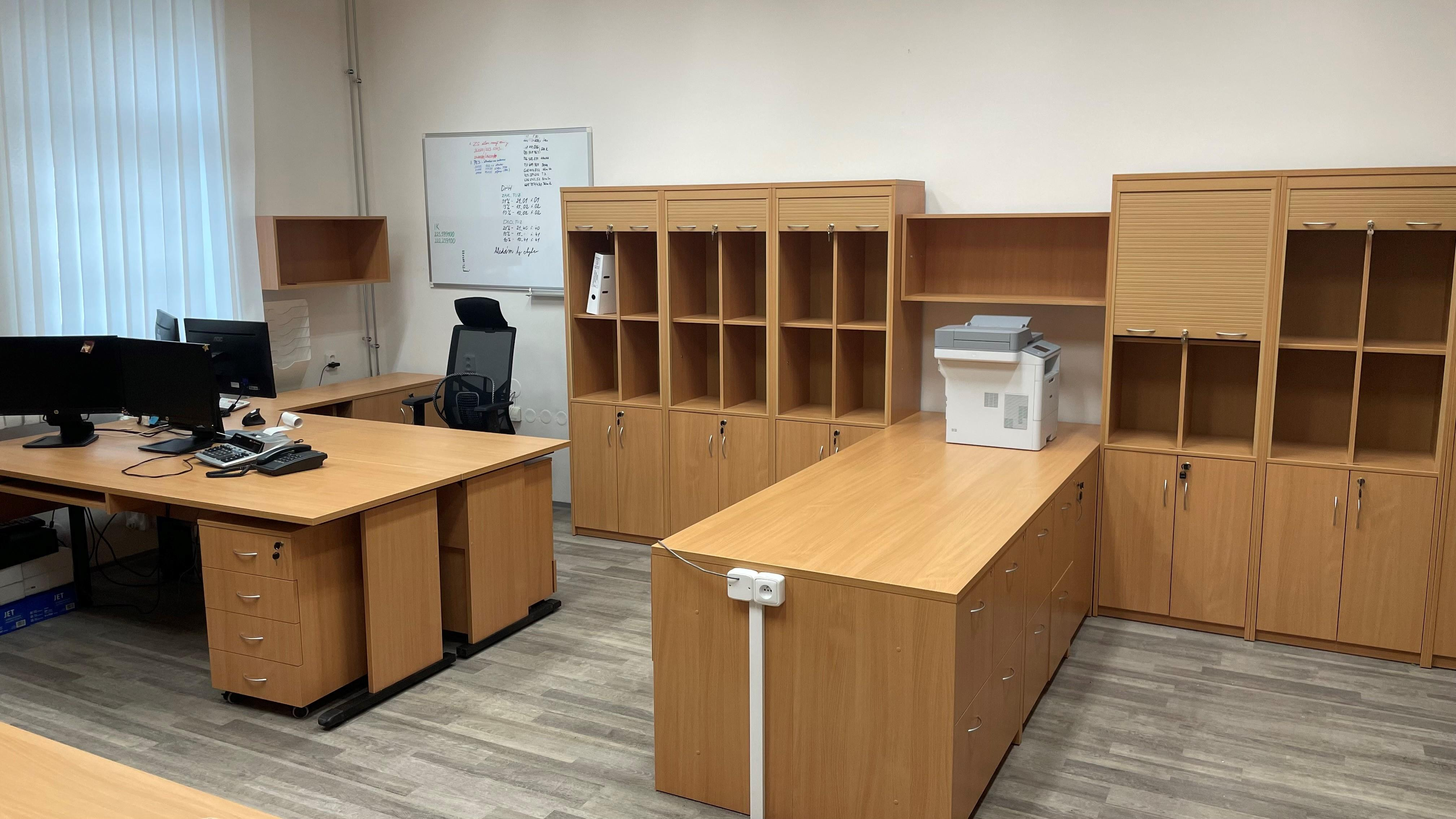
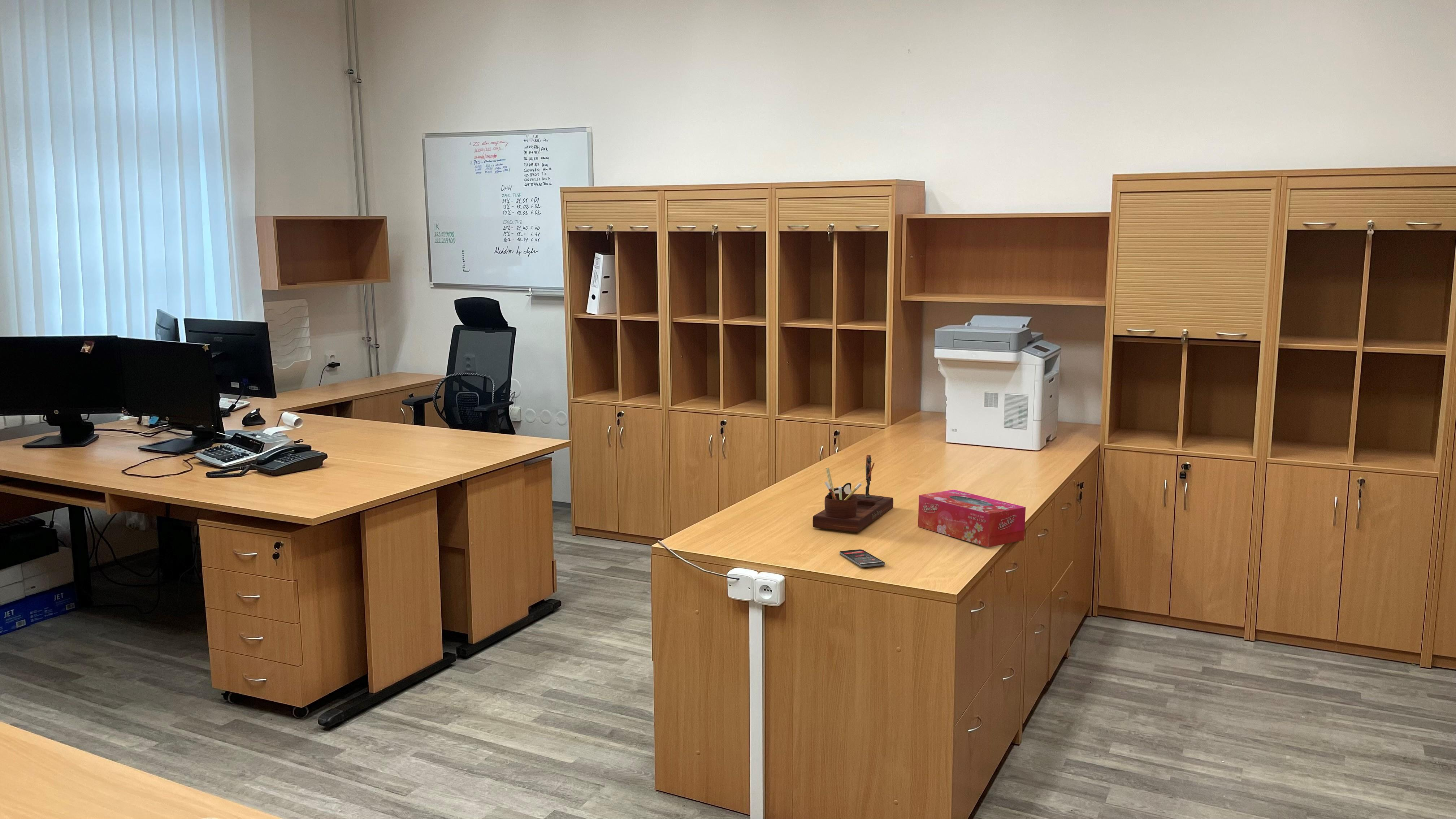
+ tissue box [918,489,1026,548]
+ smartphone [839,549,885,568]
+ desk organizer [813,454,894,533]
